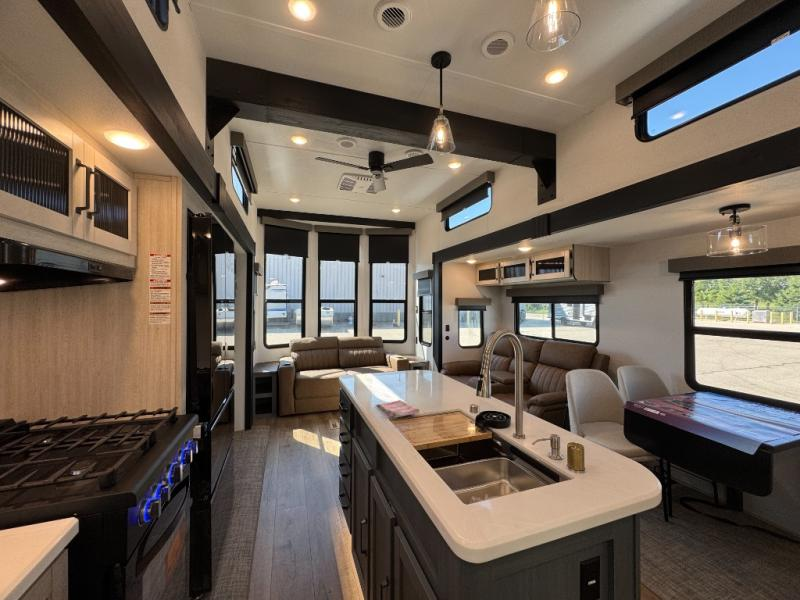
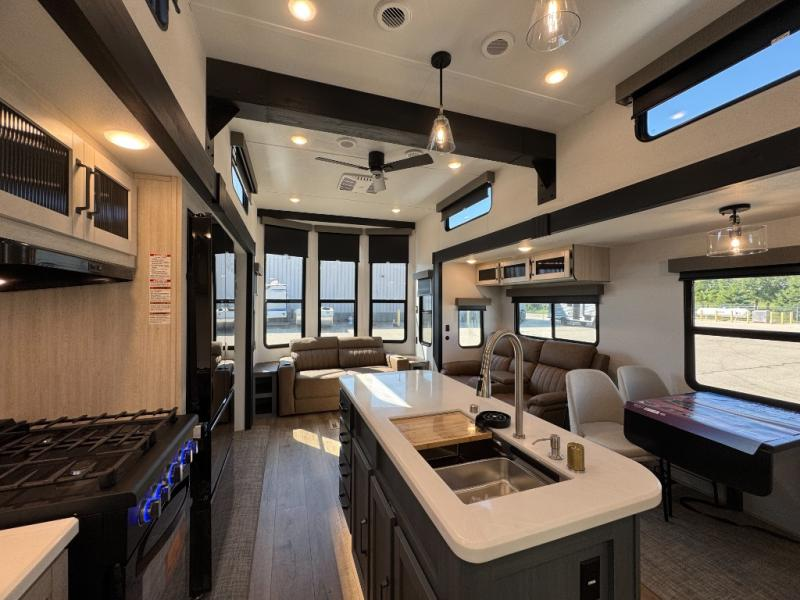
- dish towel [376,399,421,419]
